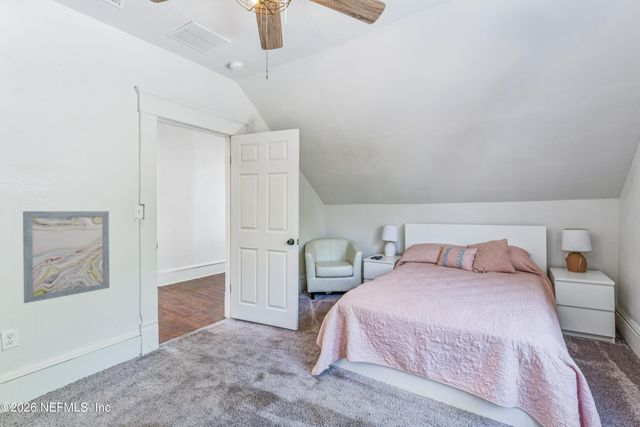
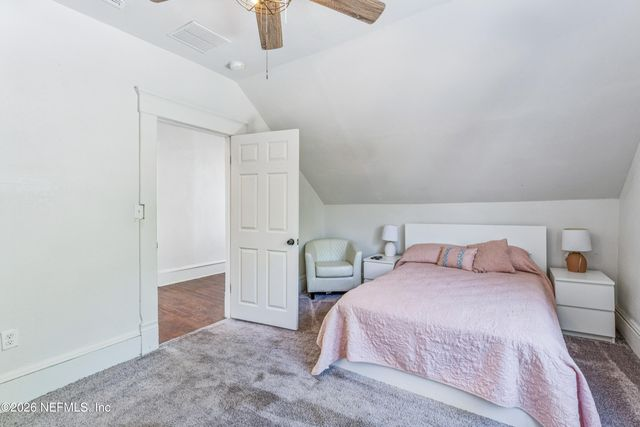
- wall art [22,210,110,304]
